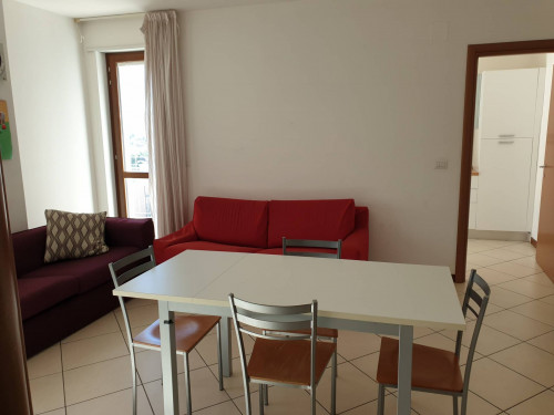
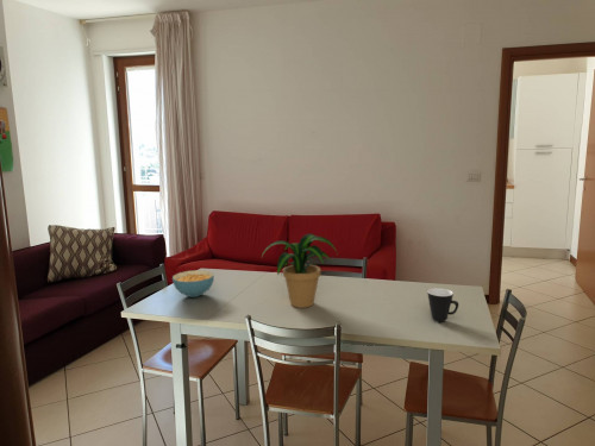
+ potted plant [261,232,339,309]
+ cereal bowl [171,269,215,299]
+ mug [426,287,459,322]
